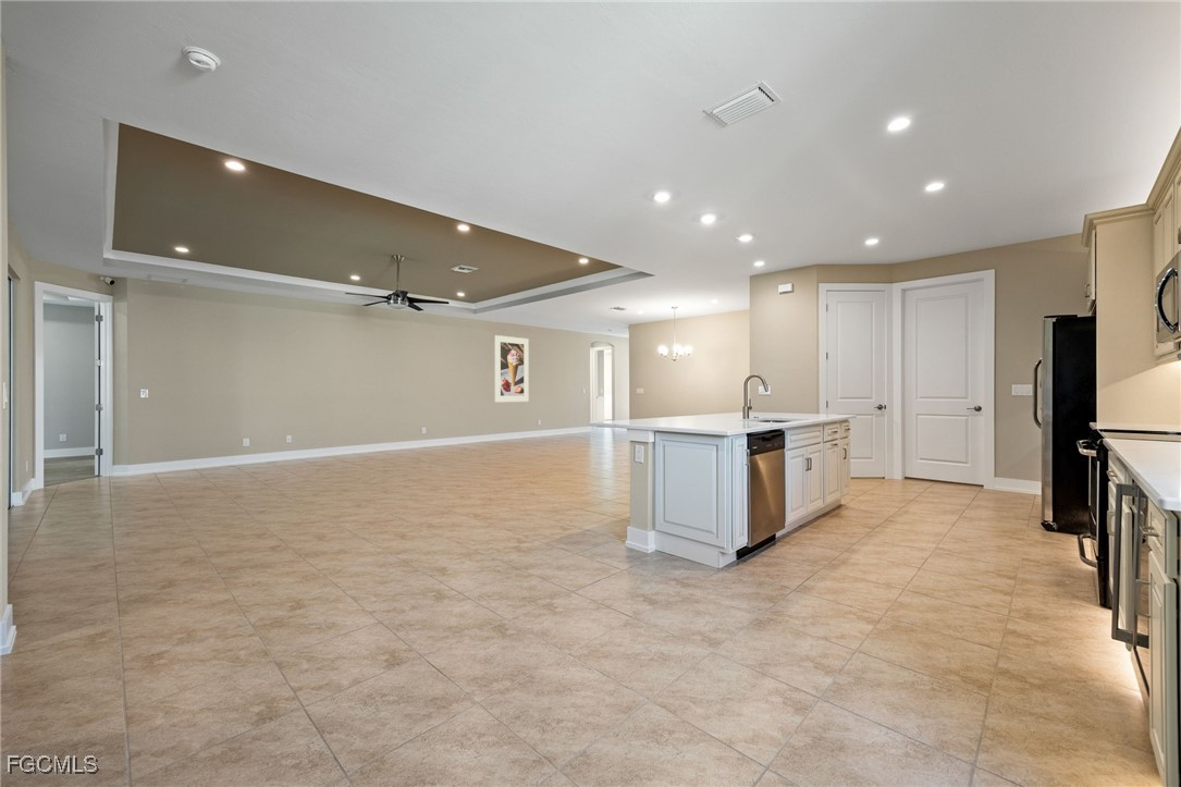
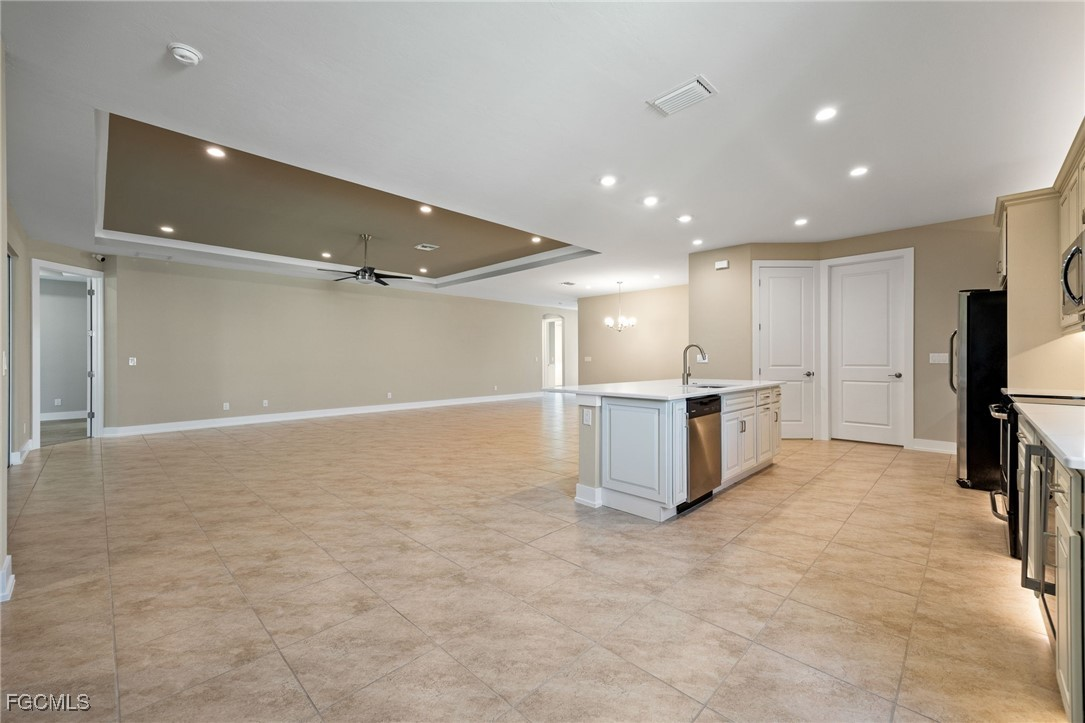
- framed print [494,334,530,403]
